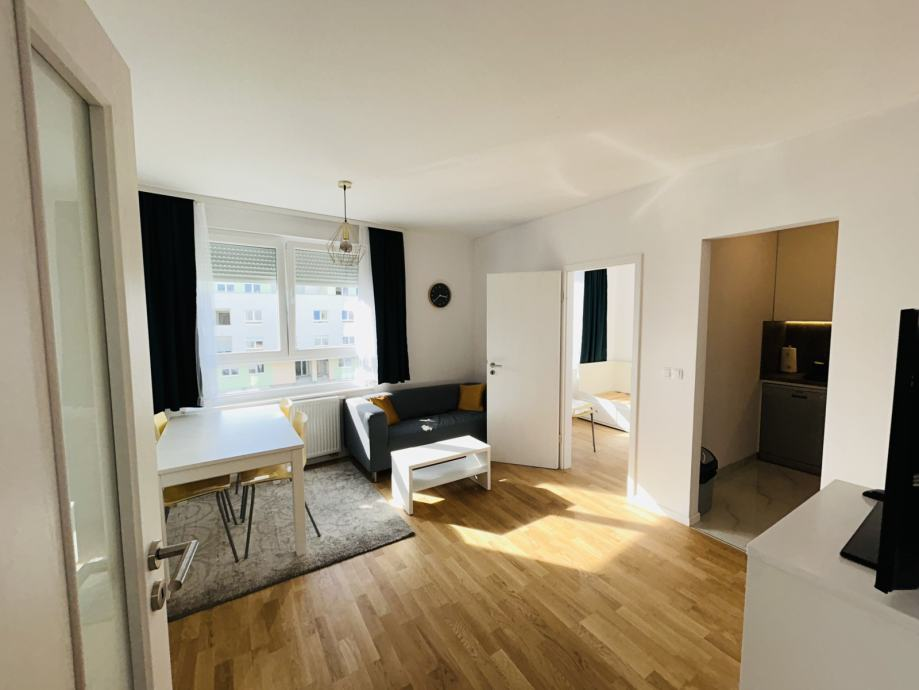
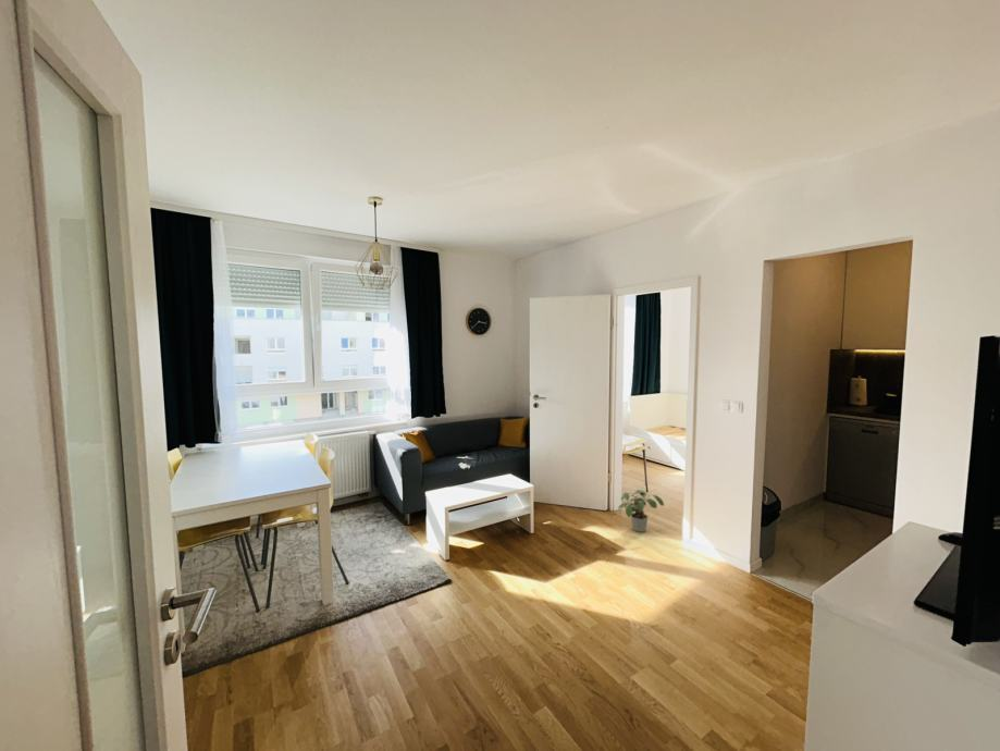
+ potted plant [617,489,665,533]
